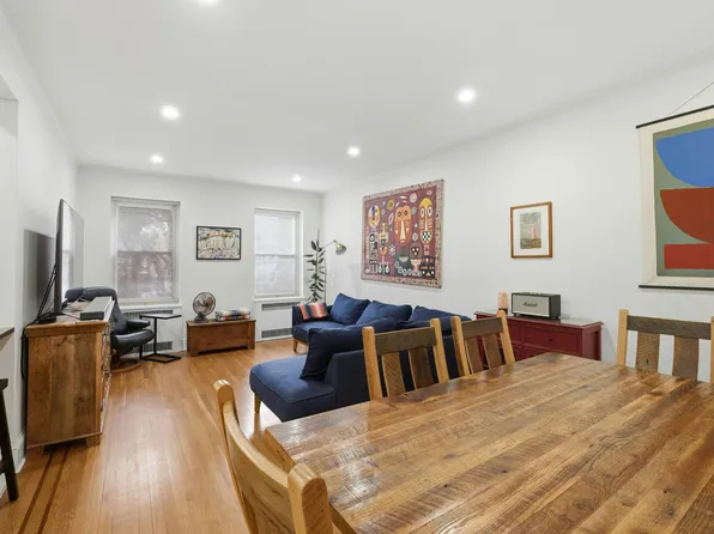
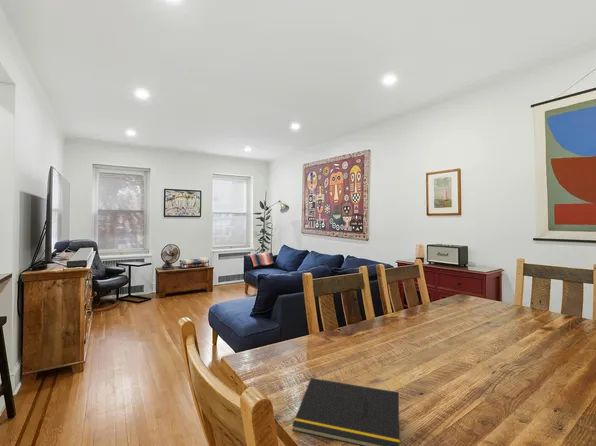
+ notepad [291,377,400,446]
